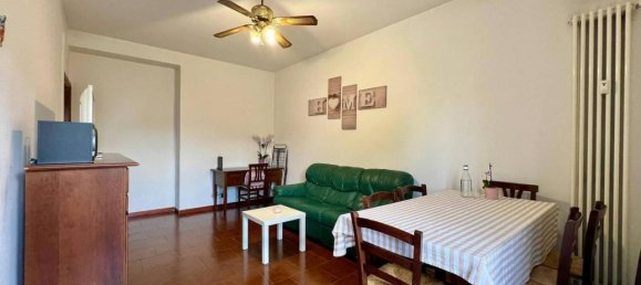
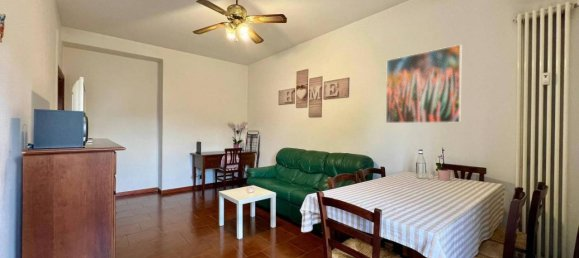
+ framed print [385,43,463,124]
